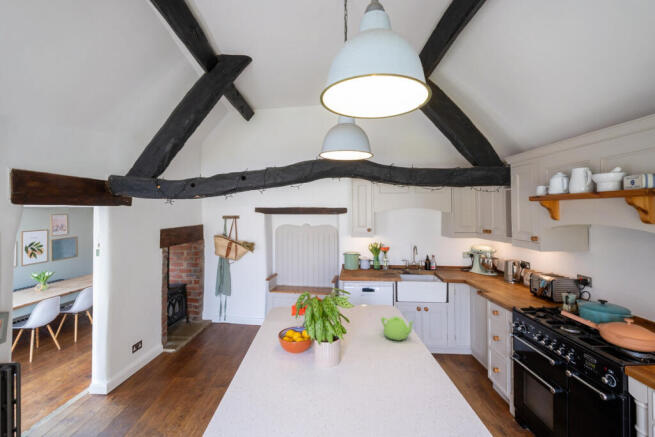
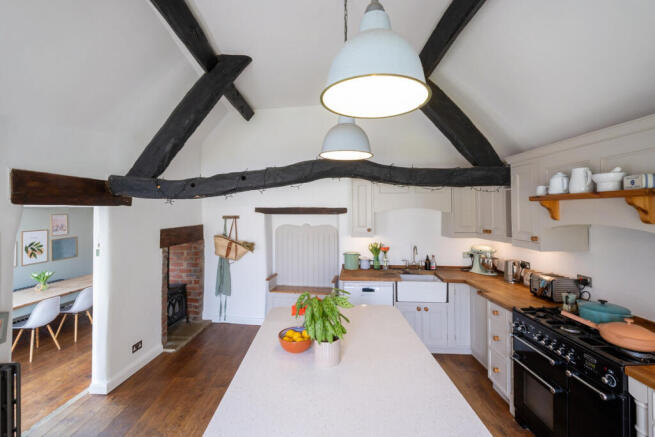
- teapot [380,315,415,342]
